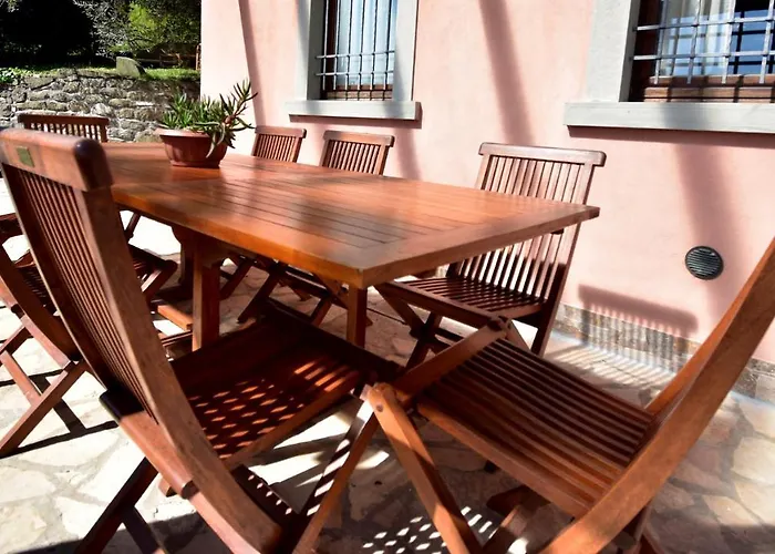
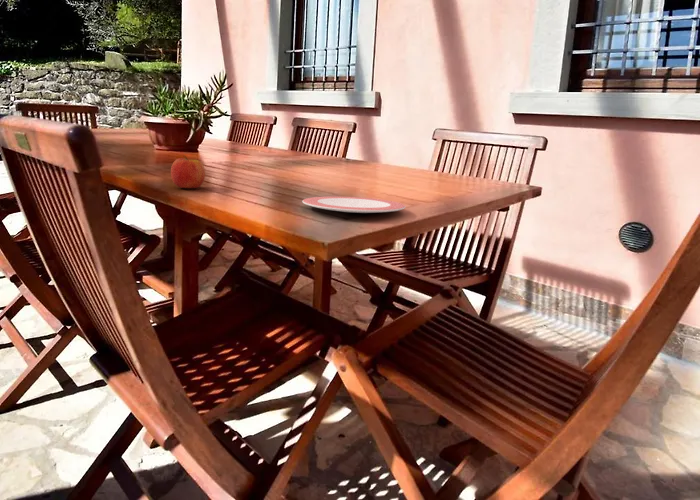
+ fruit [170,154,206,189]
+ plate [301,196,406,214]
